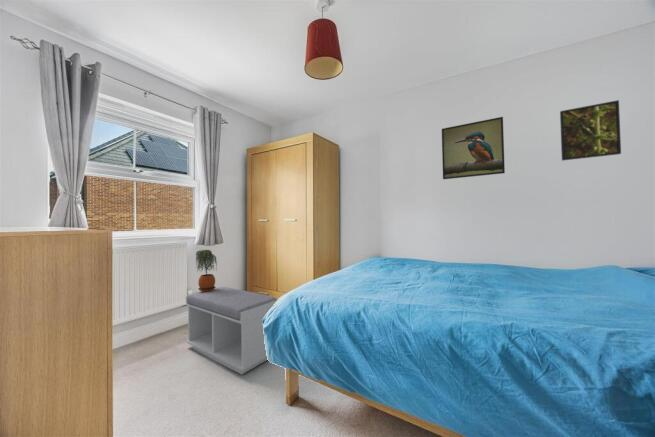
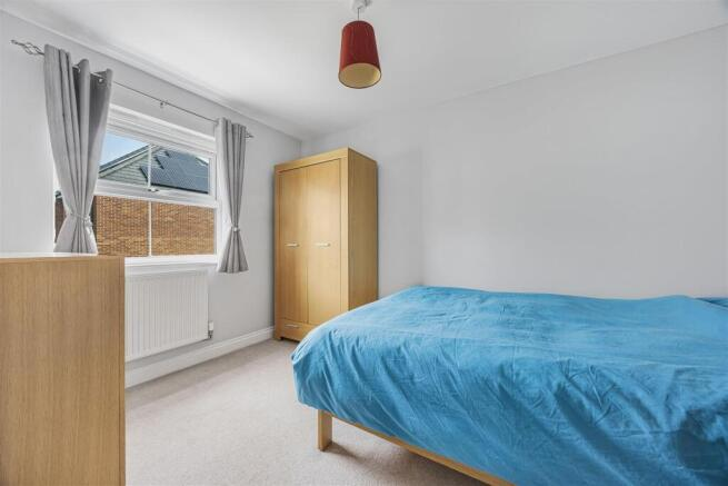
- bench [185,286,279,376]
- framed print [441,116,506,180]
- potted plant [195,249,218,292]
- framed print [559,99,622,162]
